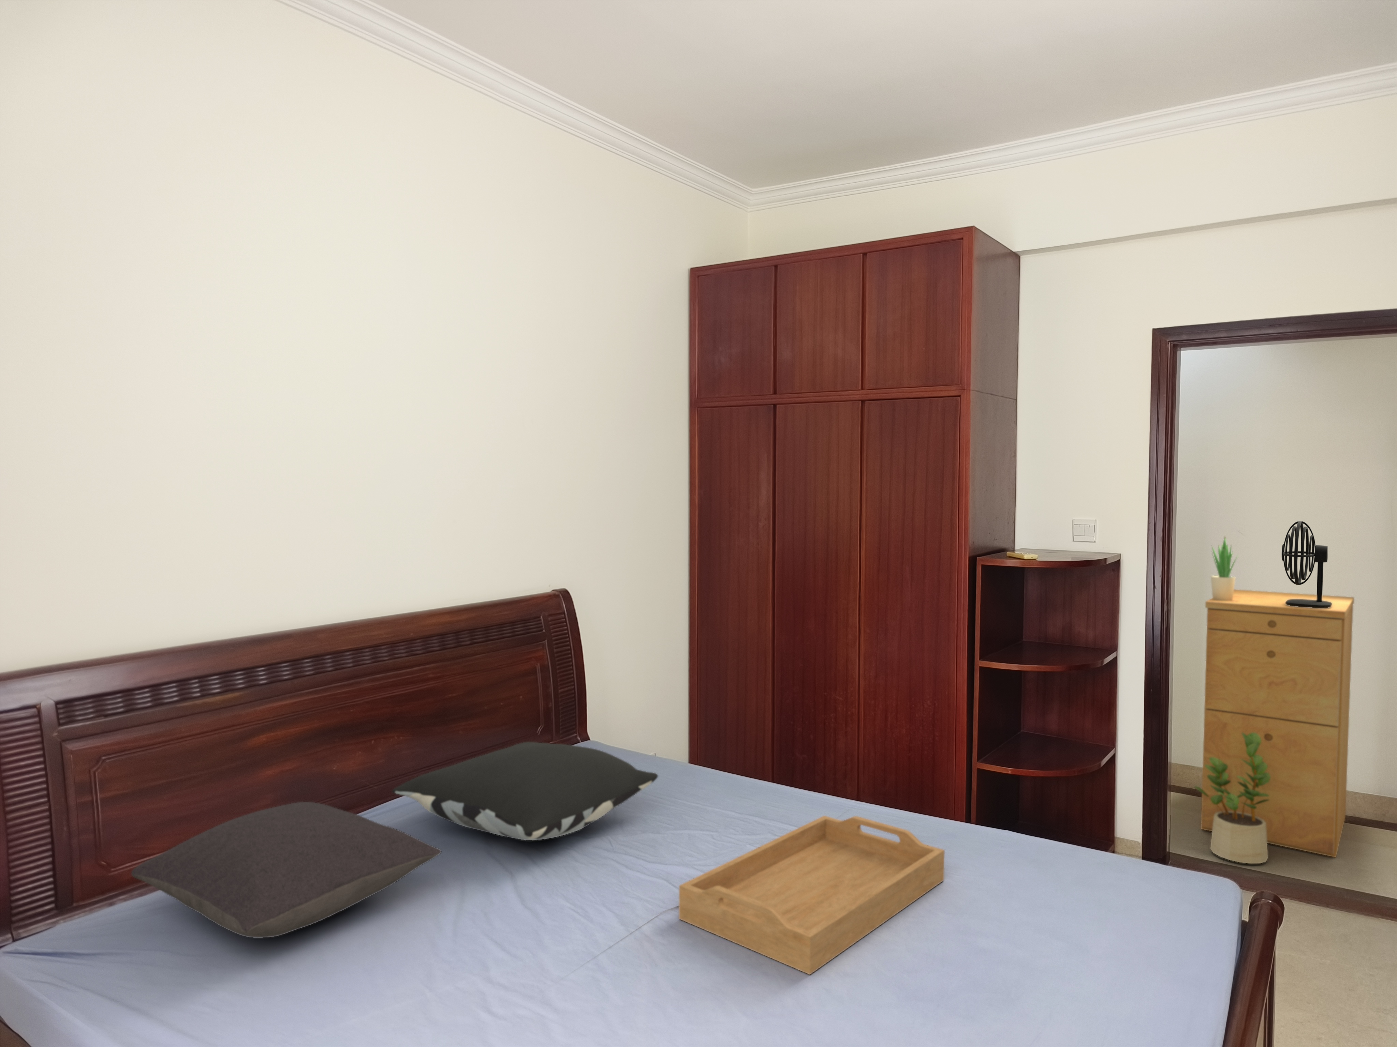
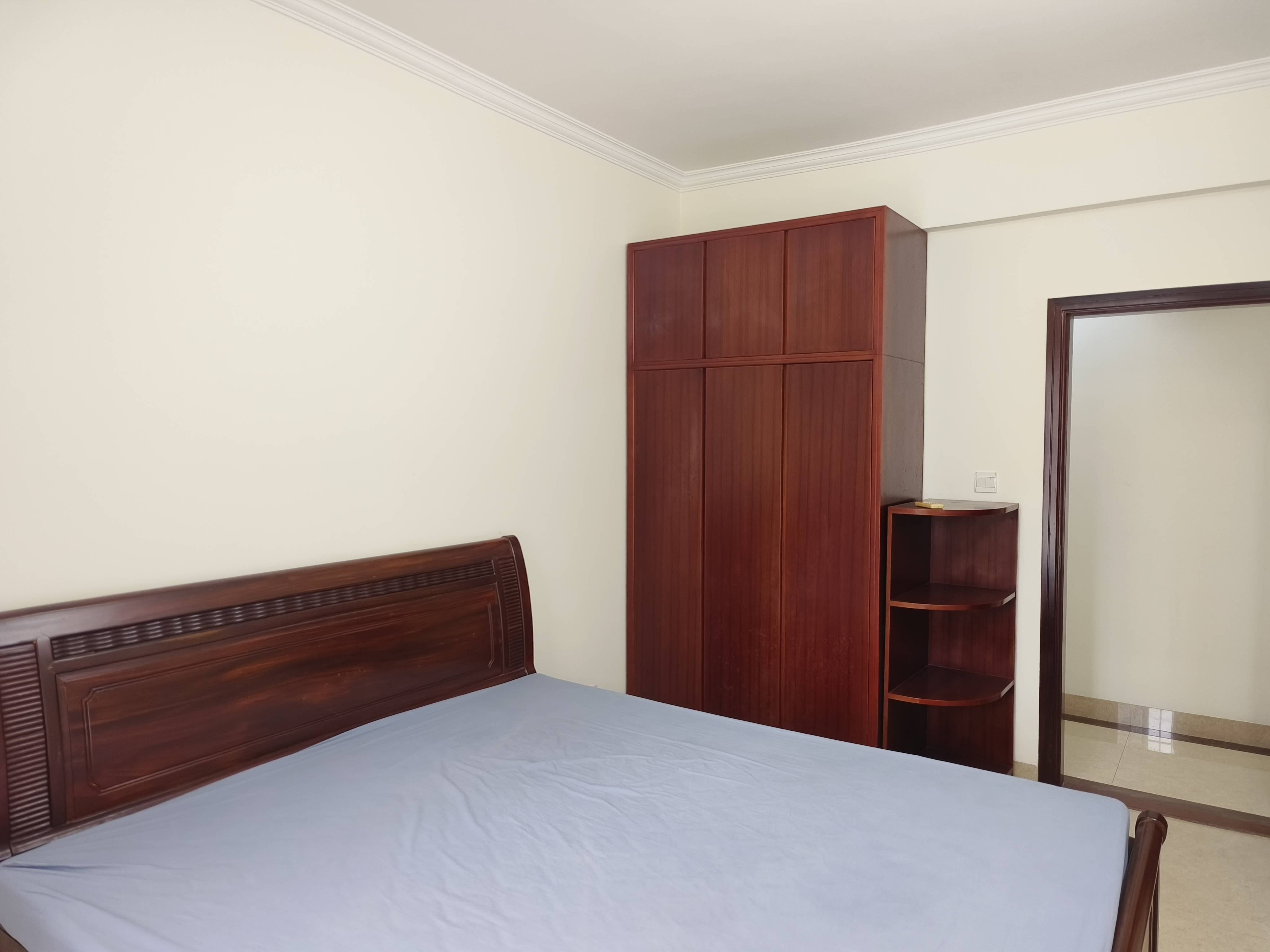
- desk fan [1282,521,1332,608]
- filing cabinet [1200,589,1354,858]
- potted plant [1195,732,1270,864]
- serving tray [679,815,945,976]
- pillow [131,802,442,938]
- potted plant [1210,536,1239,600]
- pillow [392,741,658,841]
